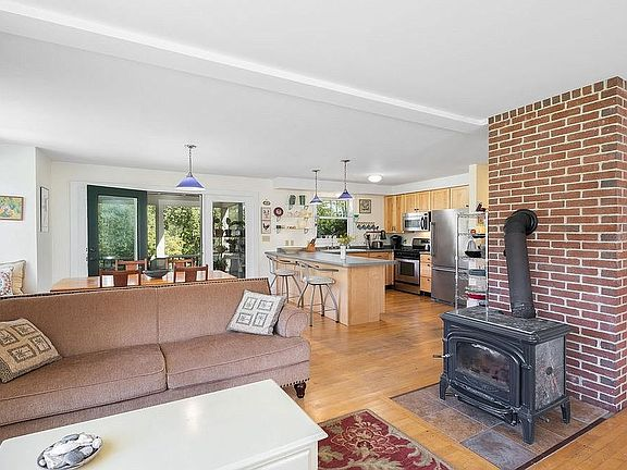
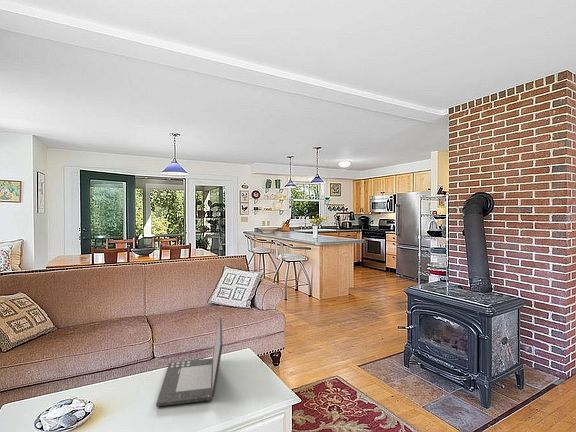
+ laptop [155,317,224,408]
